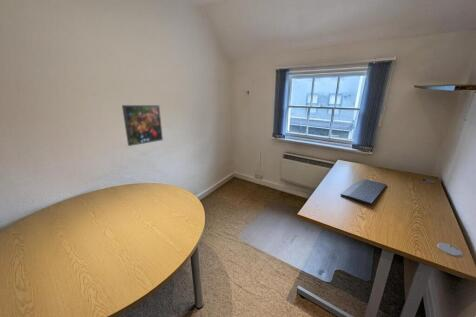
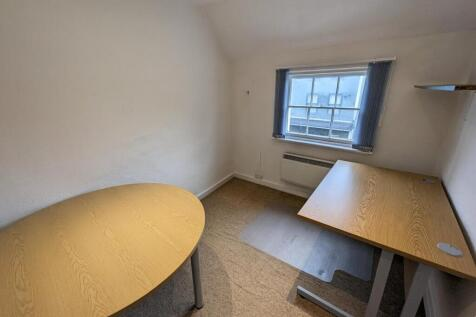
- computer keyboard [339,178,388,205]
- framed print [121,104,164,147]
